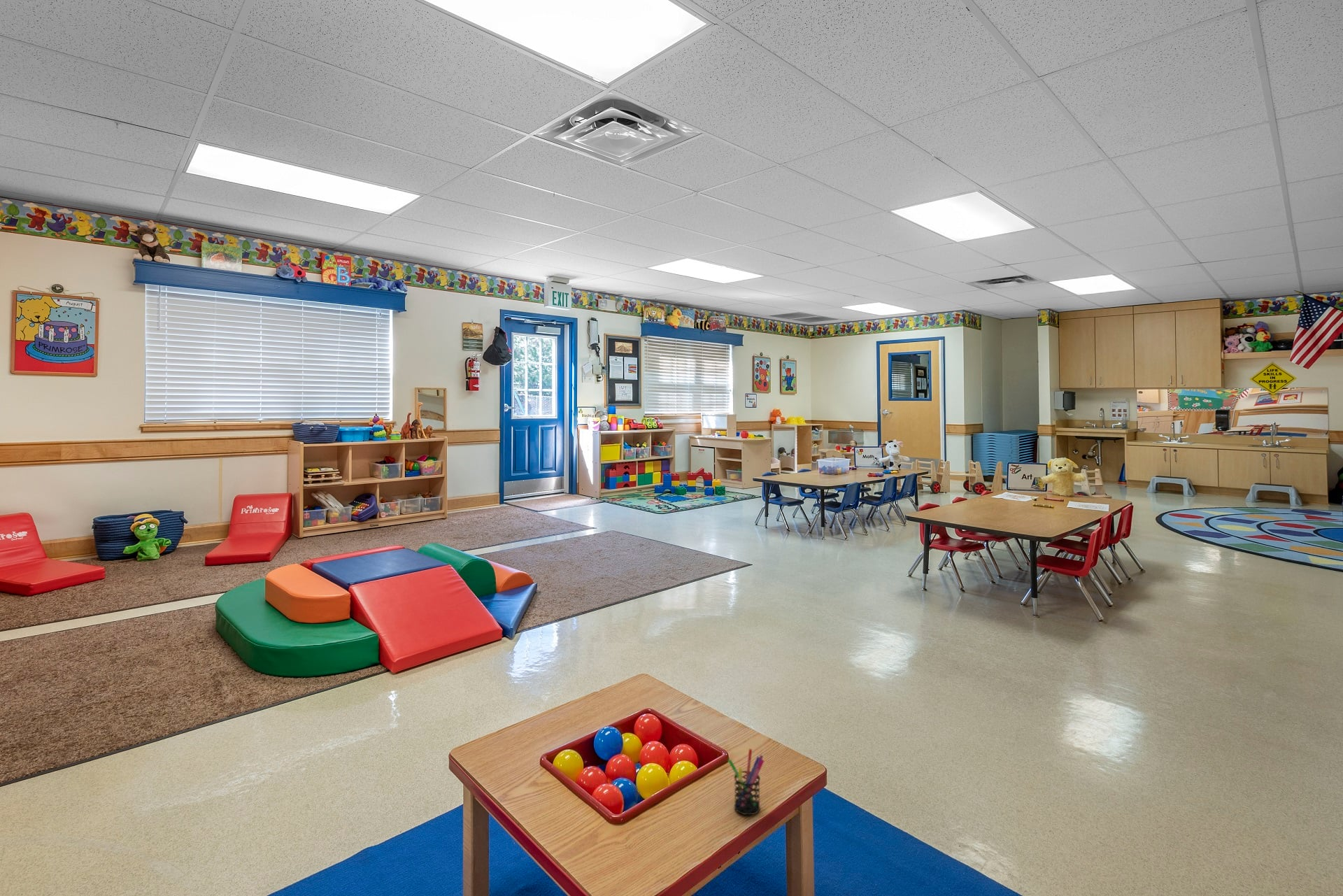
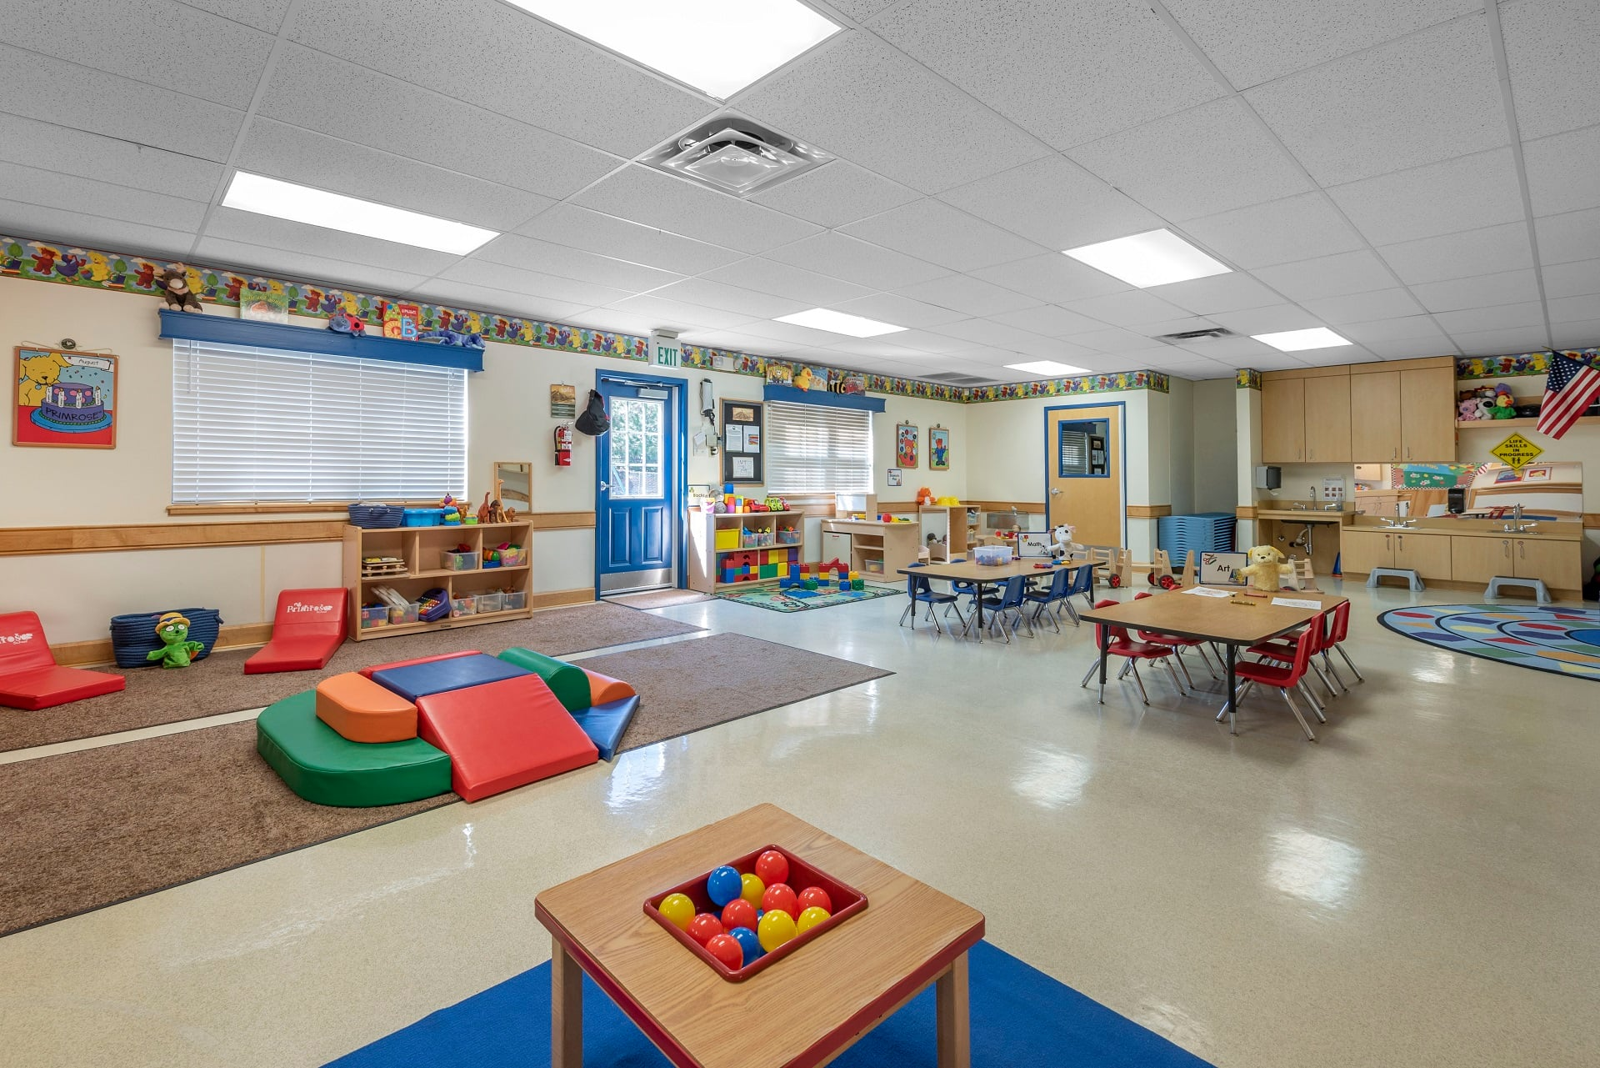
- pen holder [727,748,765,816]
